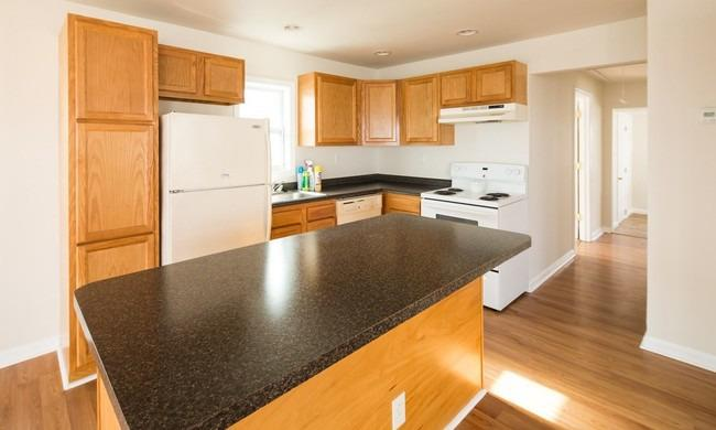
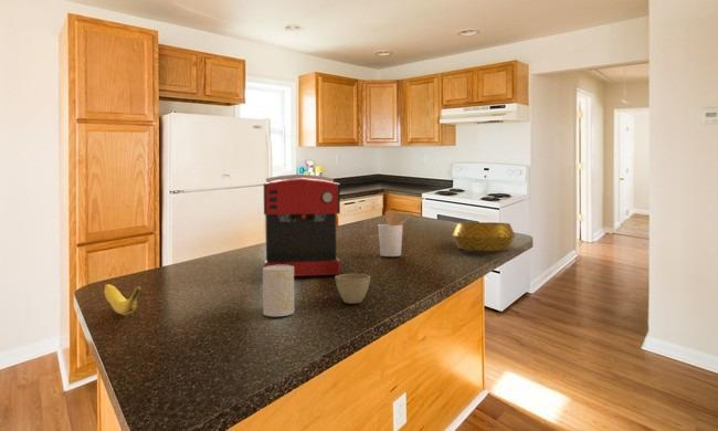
+ coffee maker [263,174,341,277]
+ flower pot [334,273,371,304]
+ utensil holder [378,209,414,257]
+ cup [262,265,295,317]
+ banana [103,283,142,316]
+ decorative bowl [452,221,516,252]
